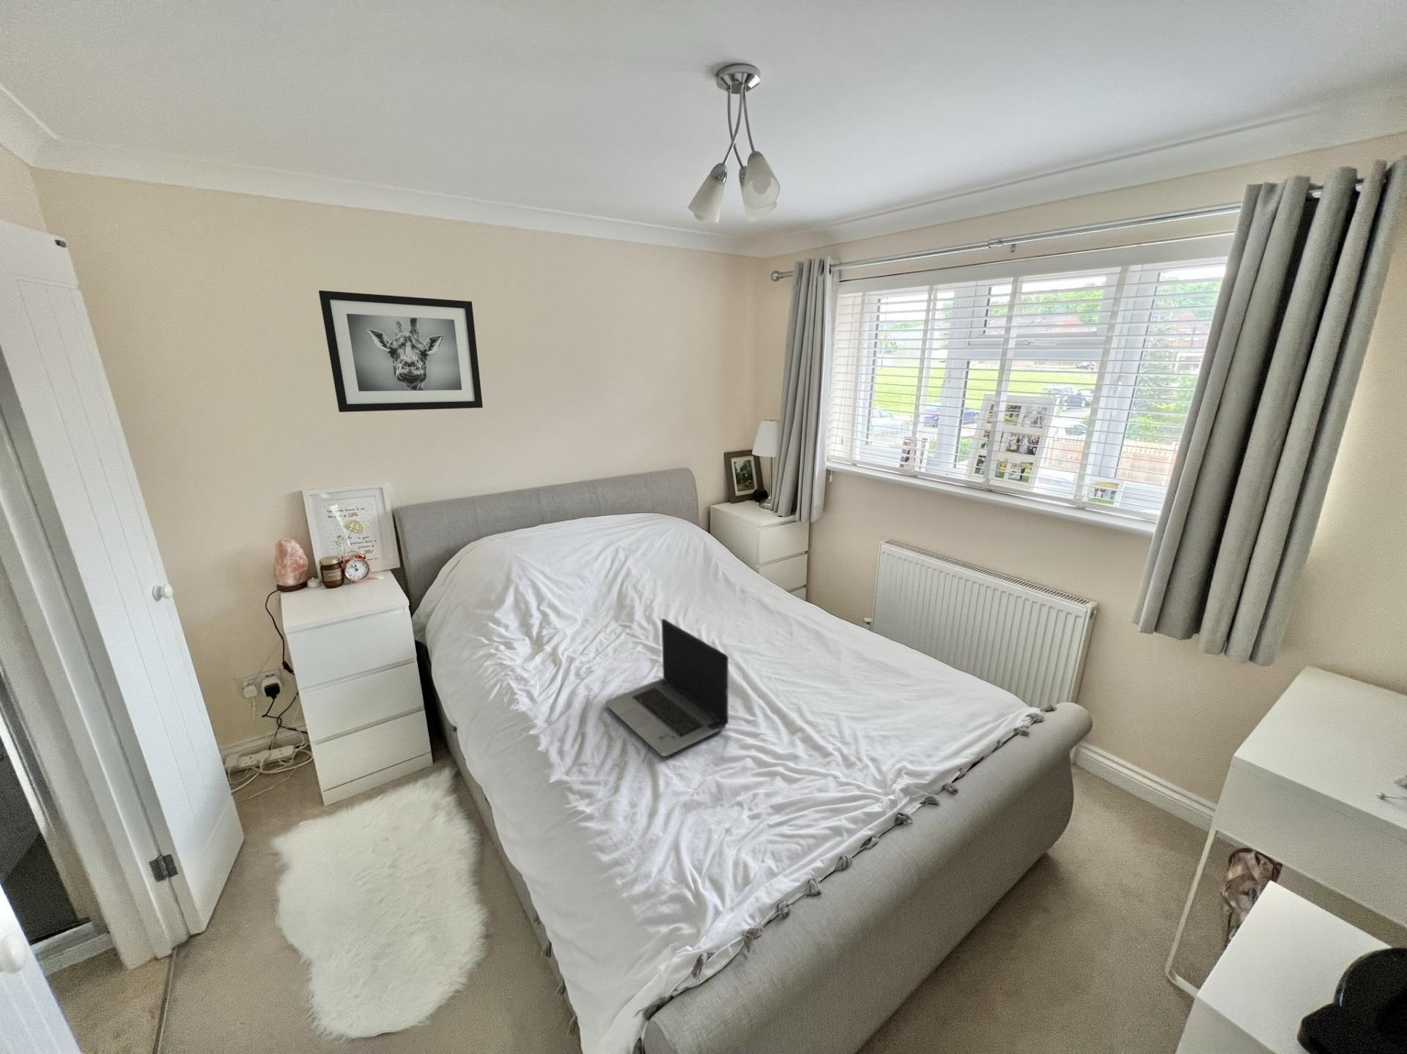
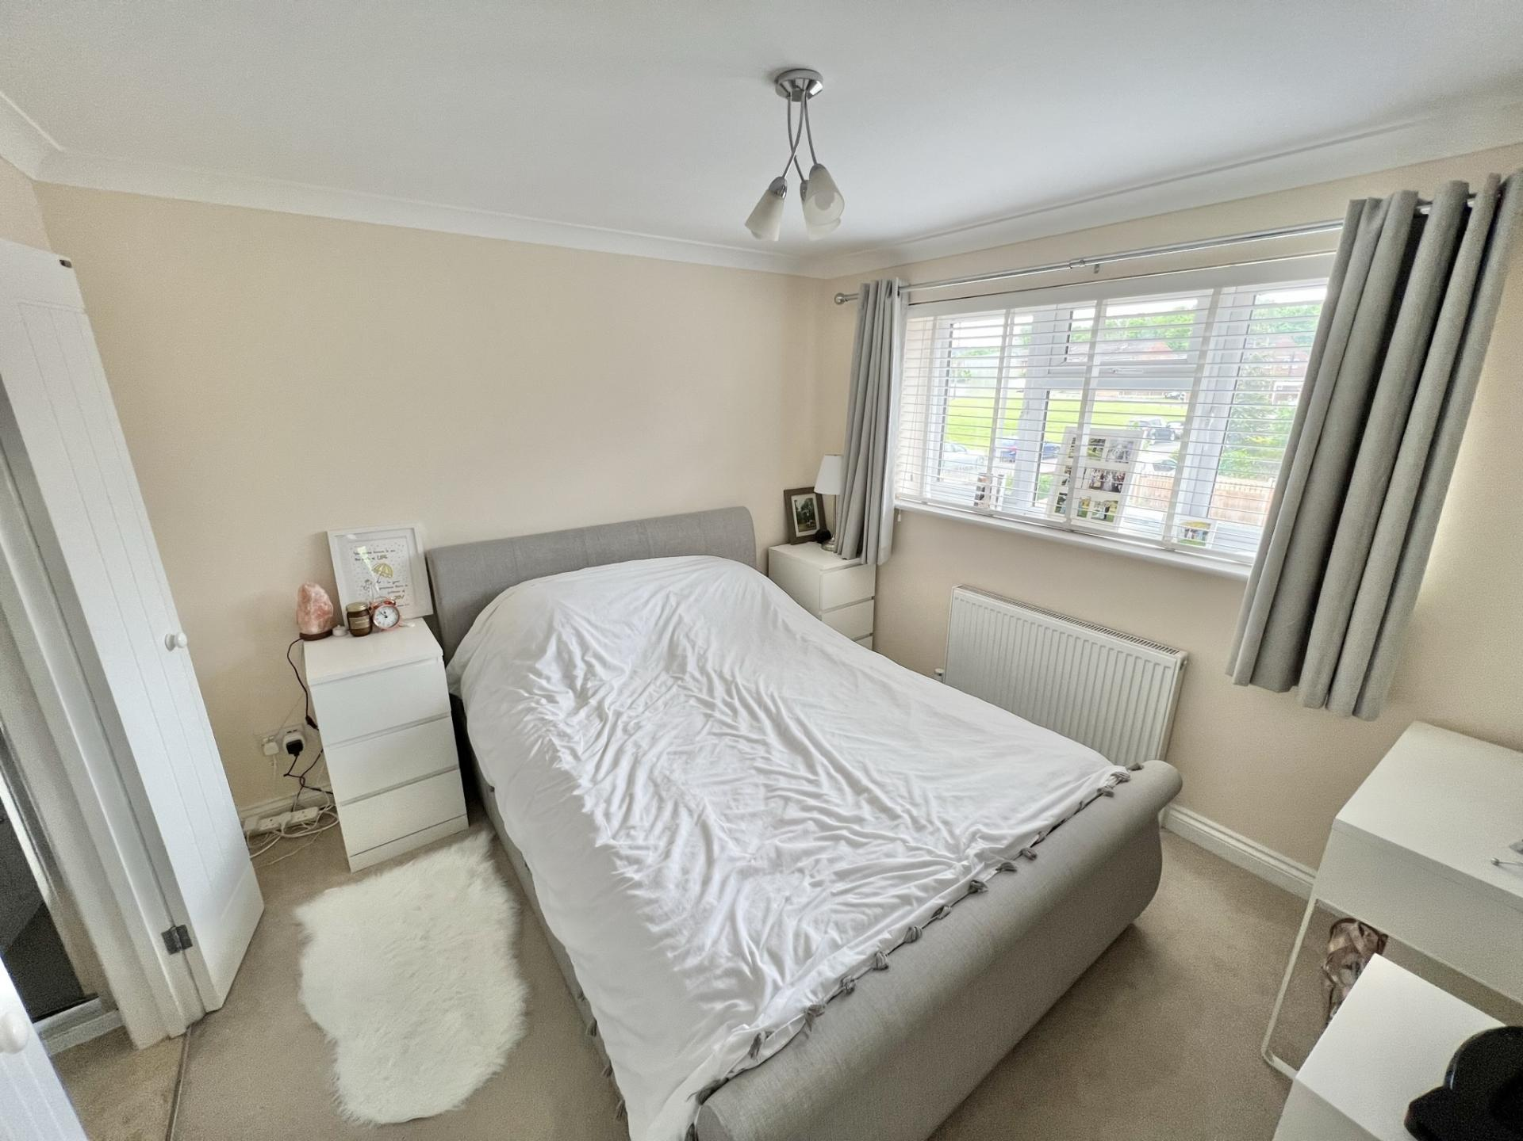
- wall art [318,290,484,413]
- laptop computer [604,618,729,757]
